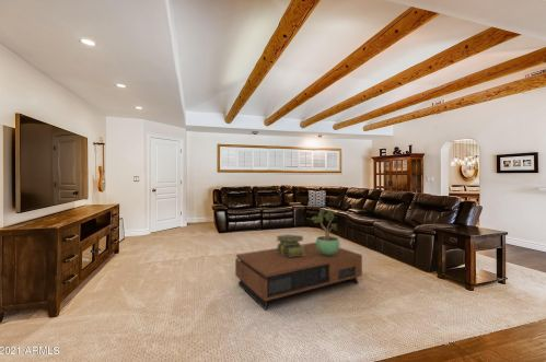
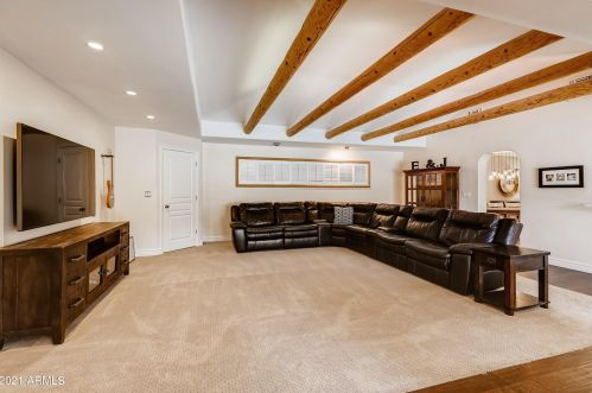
- potted plant [311,208,340,256]
- coffee table [234,242,363,311]
- stack of books [276,233,305,257]
